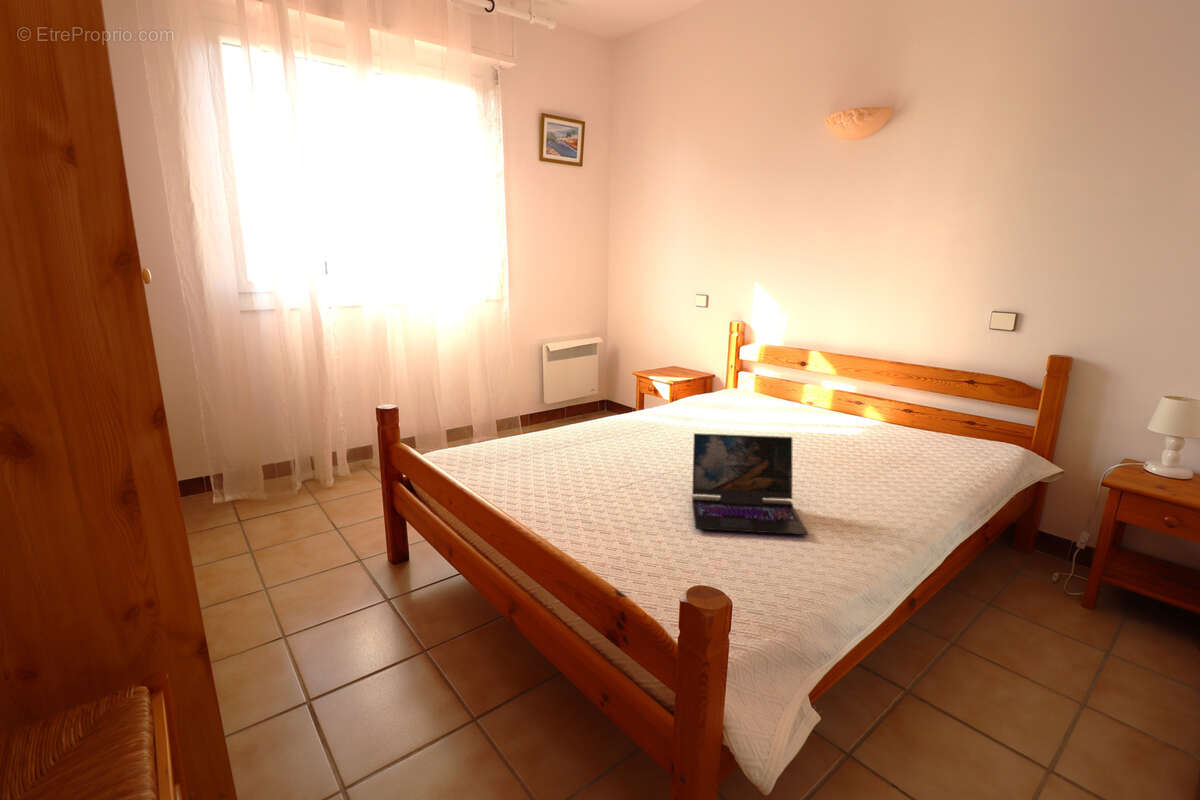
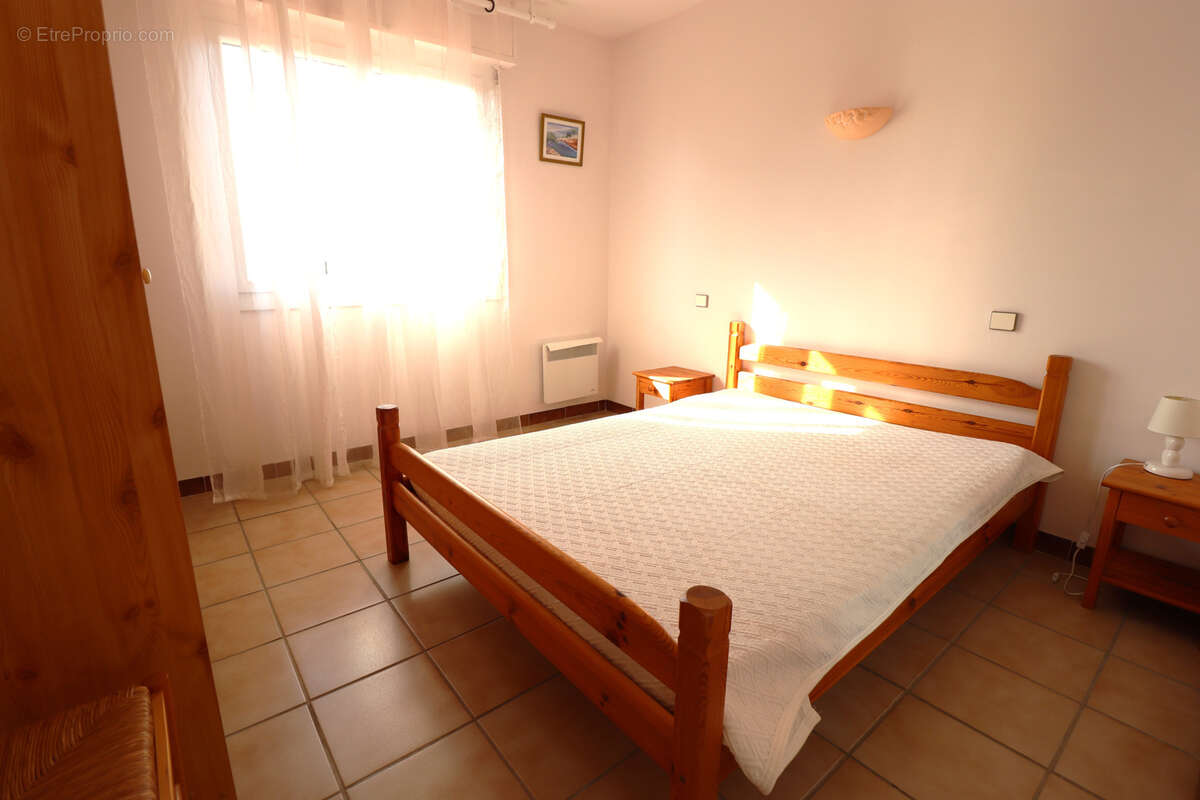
- laptop [691,432,809,536]
